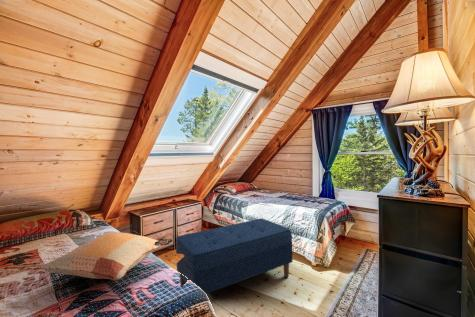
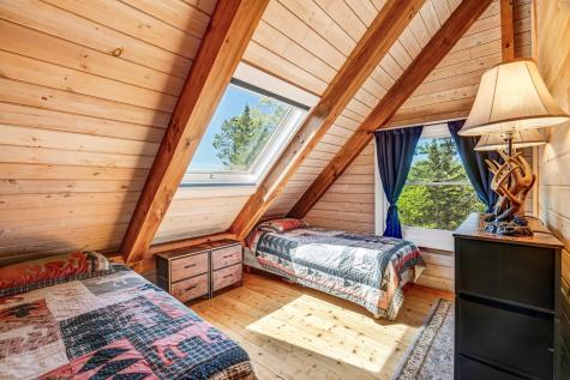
- bench [175,218,294,294]
- decorative pillow [39,231,174,282]
